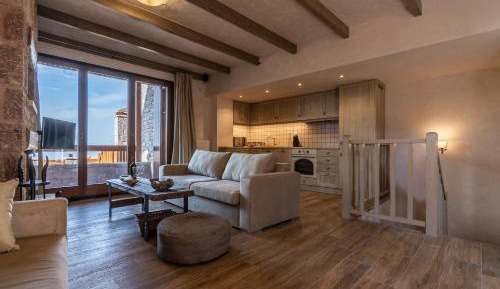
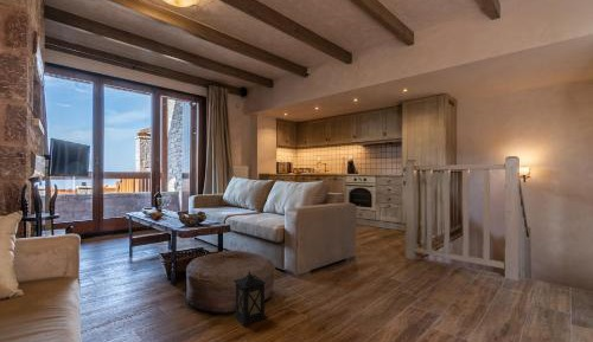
+ lantern [232,271,268,327]
